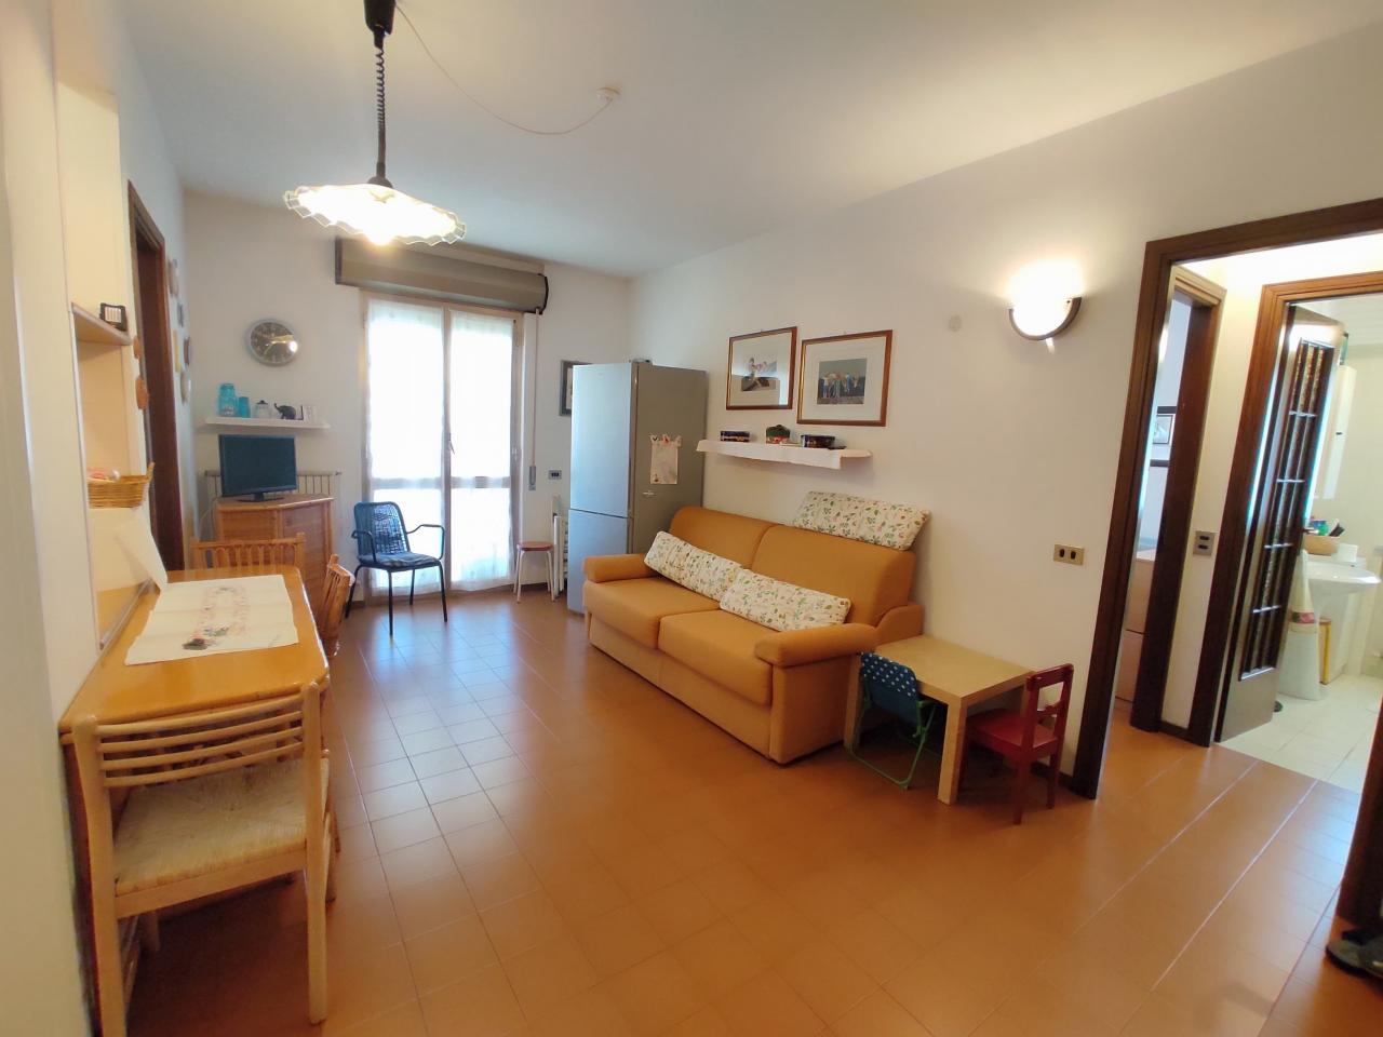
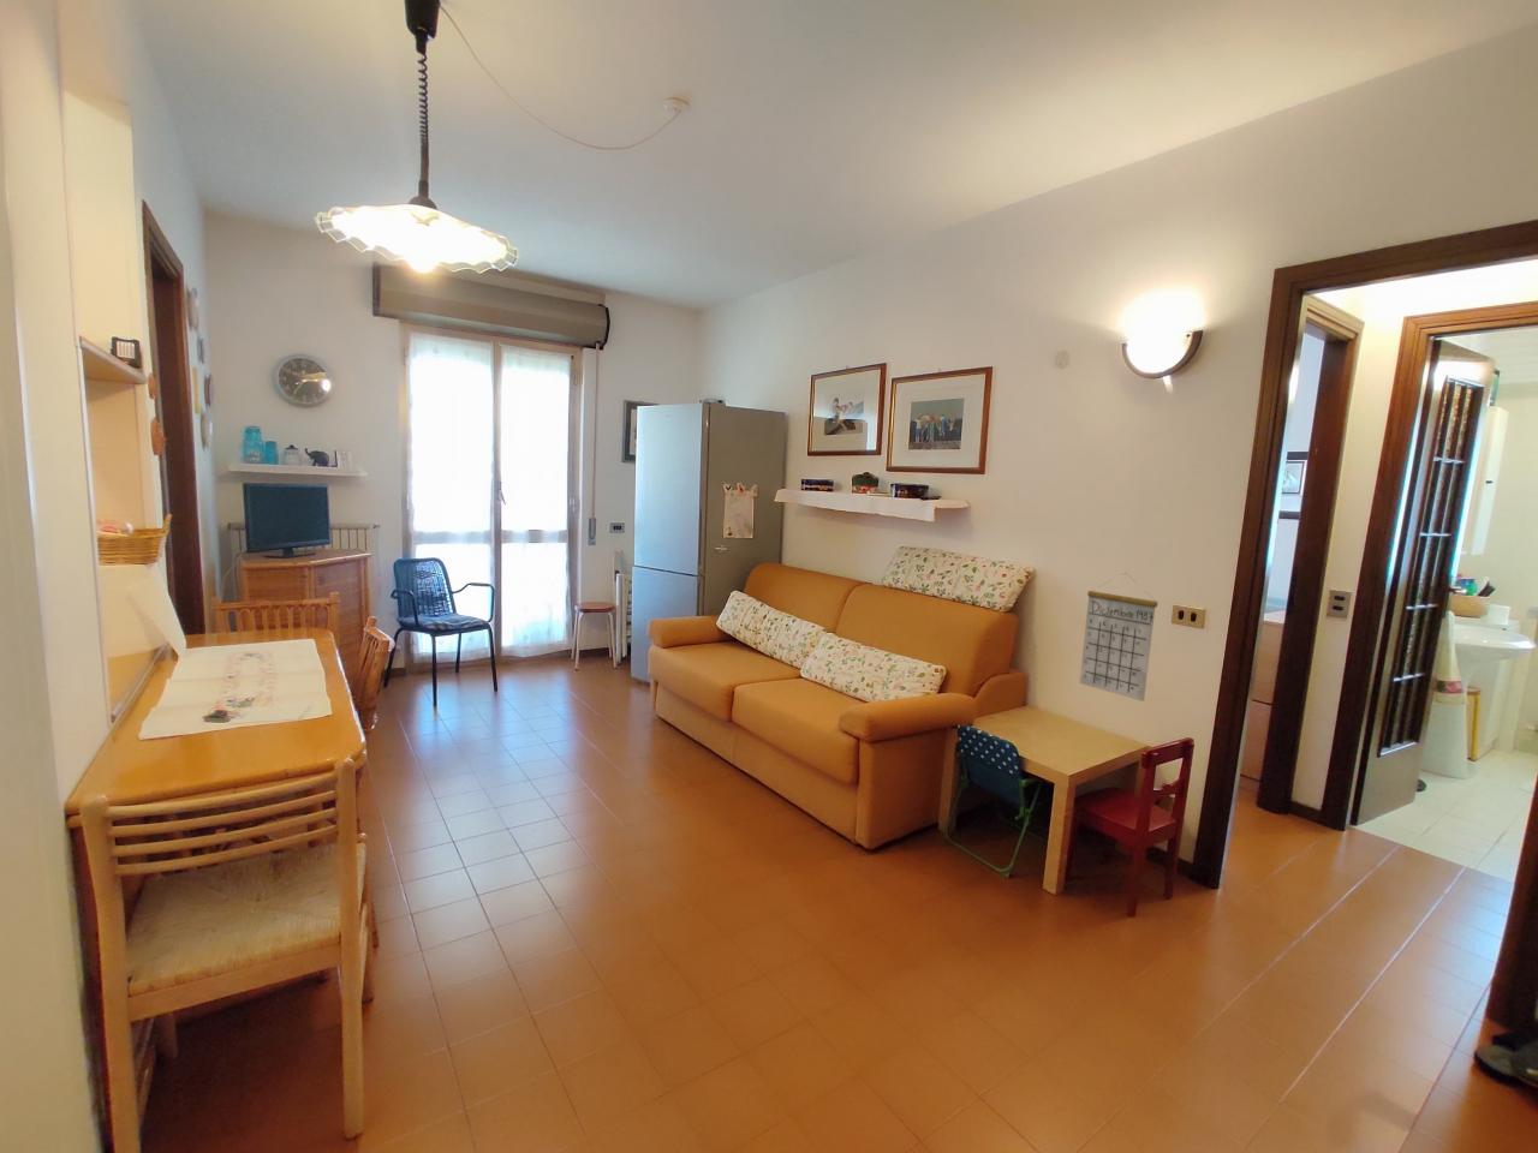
+ calendar [1079,572,1158,702]
